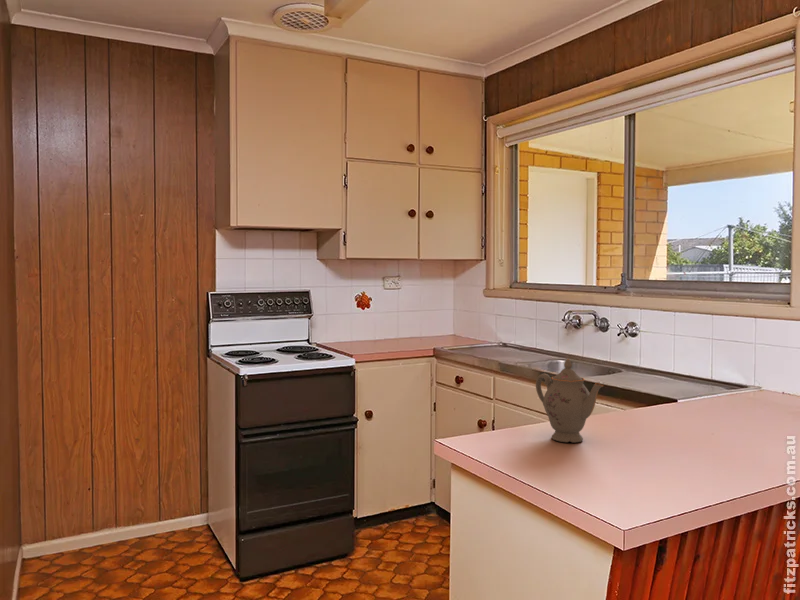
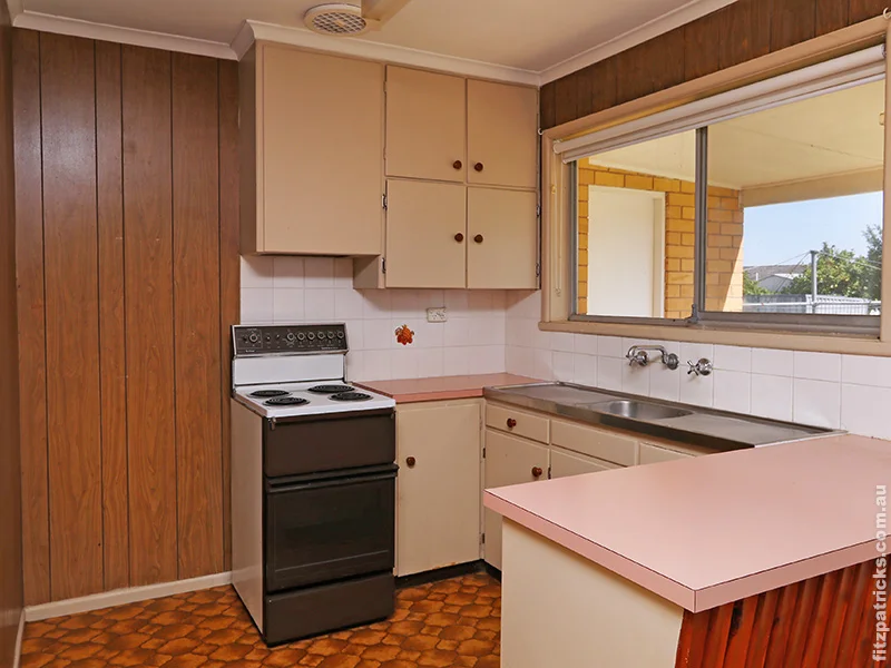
- chinaware [535,358,604,443]
